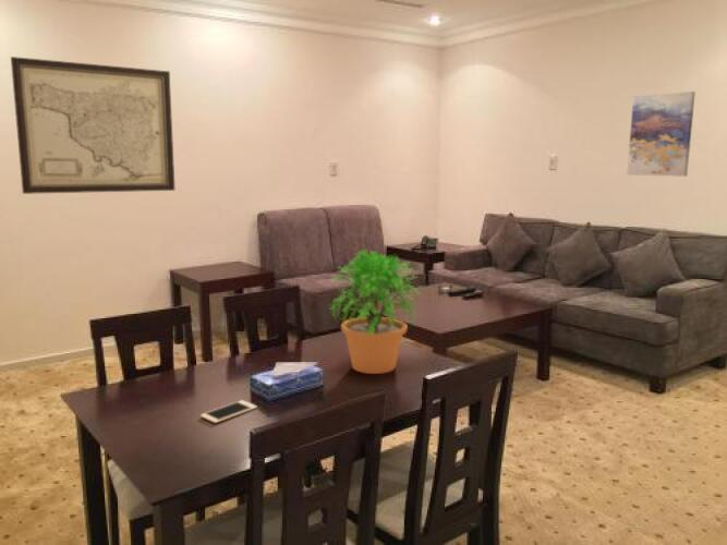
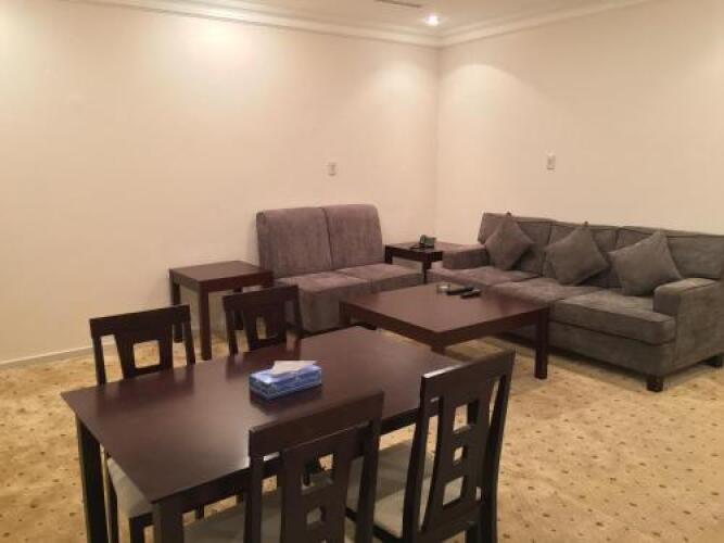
- cell phone [199,399,258,424]
- wall art [10,56,177,195]
- potted plant [327,247,422,375]
- wall art [626,90,696,178]
